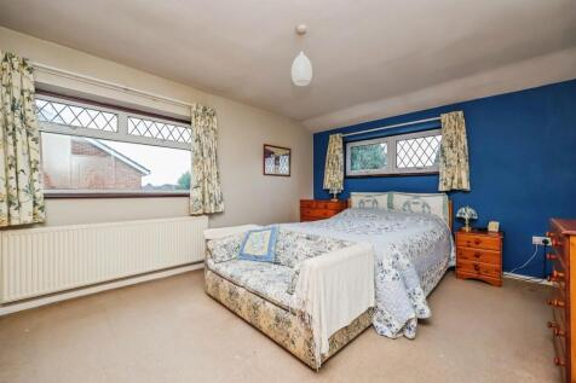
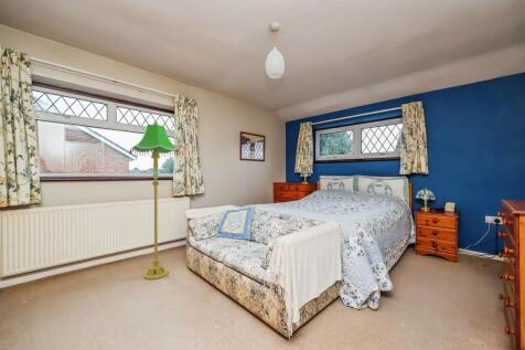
+ floor lamp [129,120,181,280]
